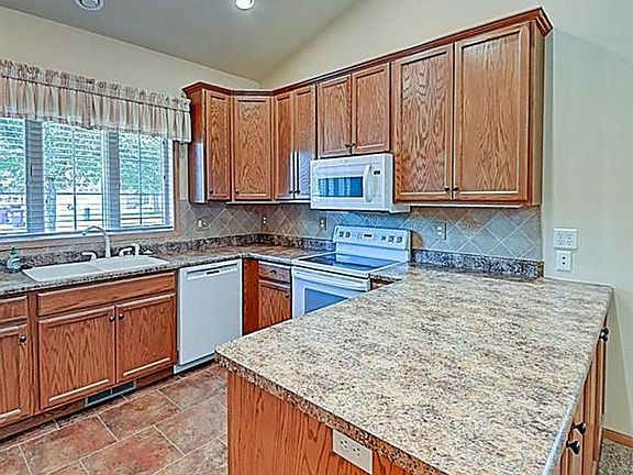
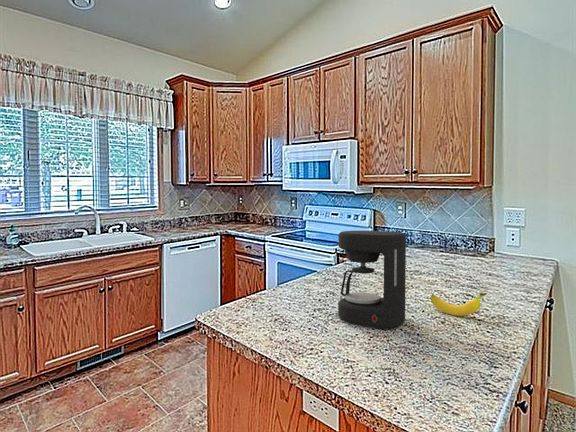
+ coffee maker [337,230,407,329]
+ banana [430,292,488,317]
